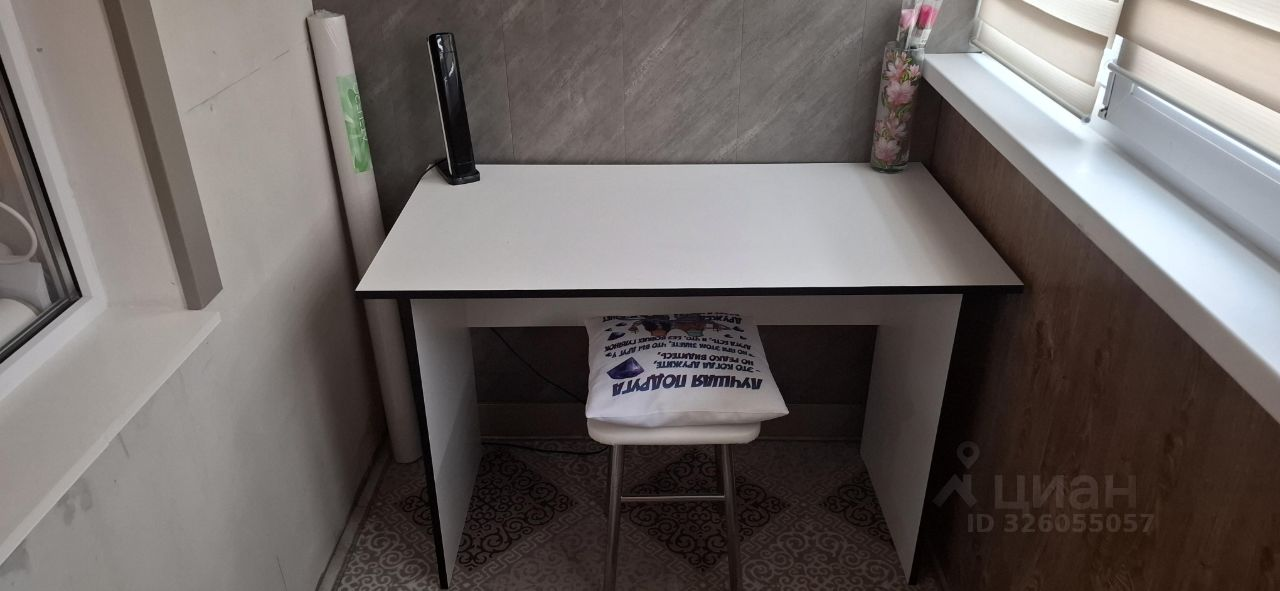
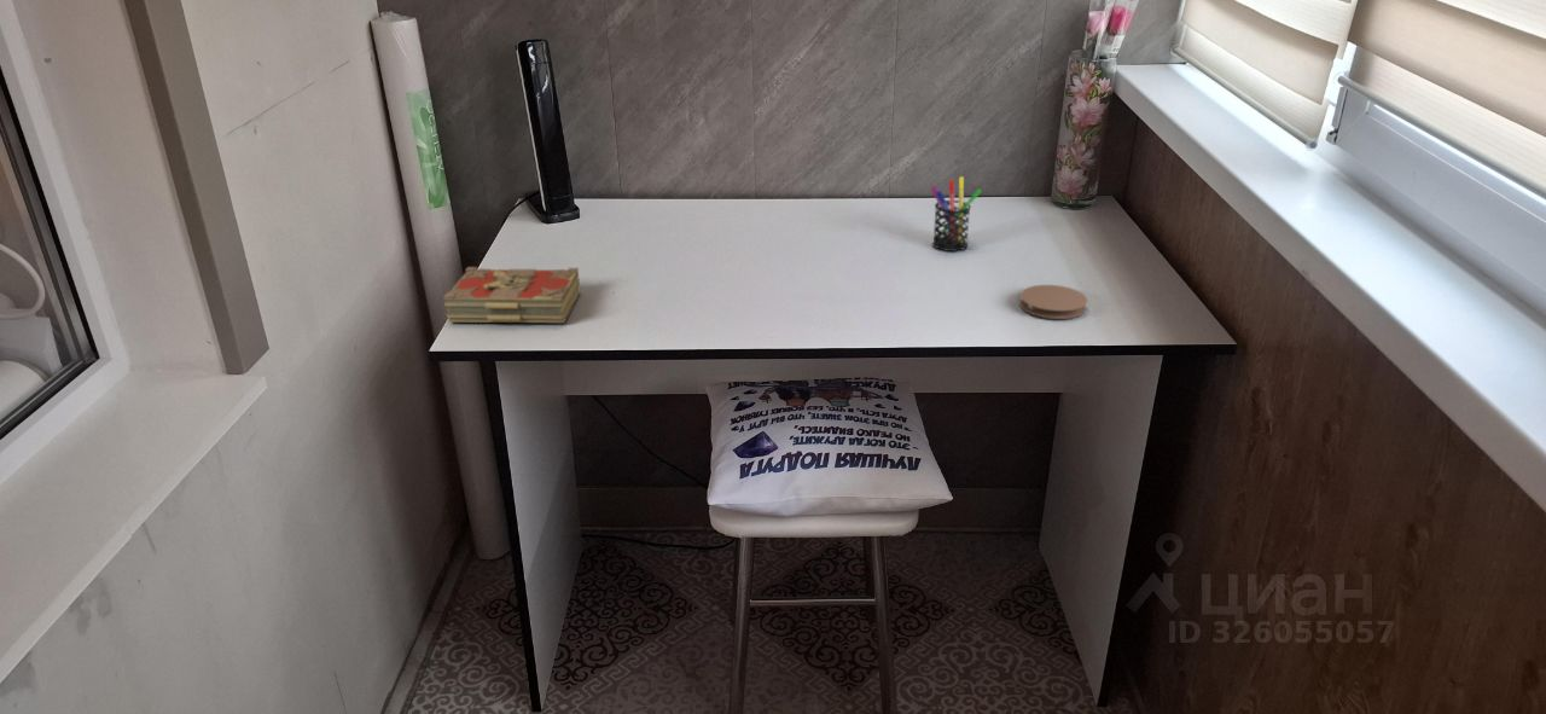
+ coaster [1018,284,1089,320]
+ pen holder [930,175,983,252]
+ book [442,266,581,324]
